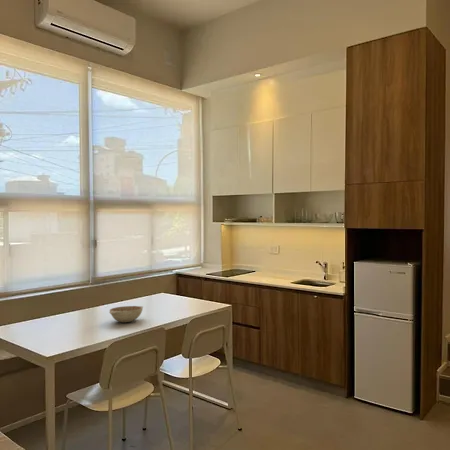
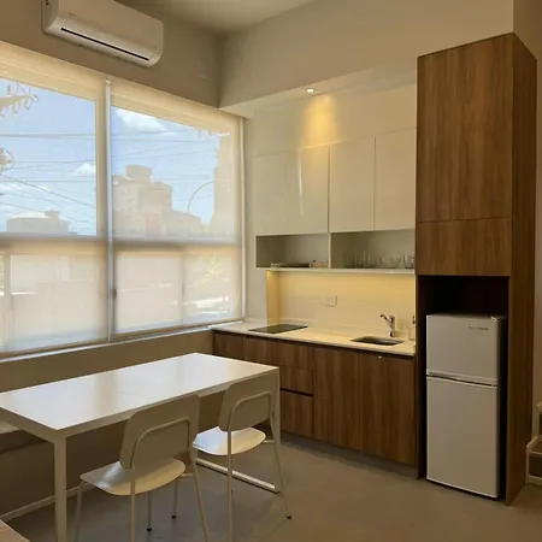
- decorative bowl [108,305,144,323]
